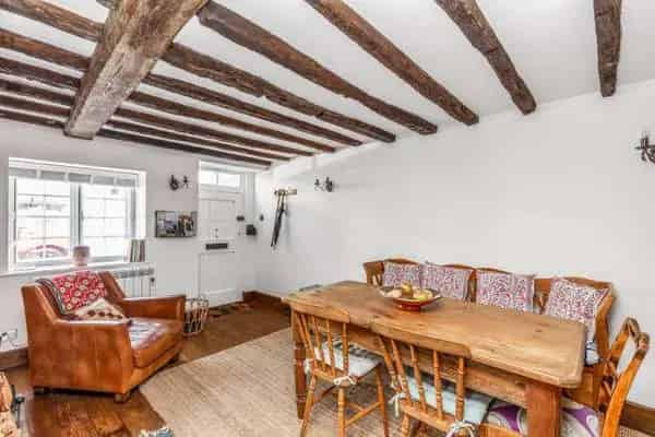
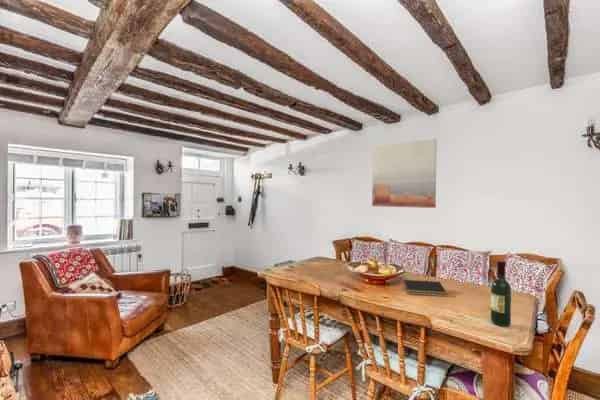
+ notepad [402,279,449,297]
+ wine bottle [490,259,512,327]
+ wall art [371,138,438,209]
